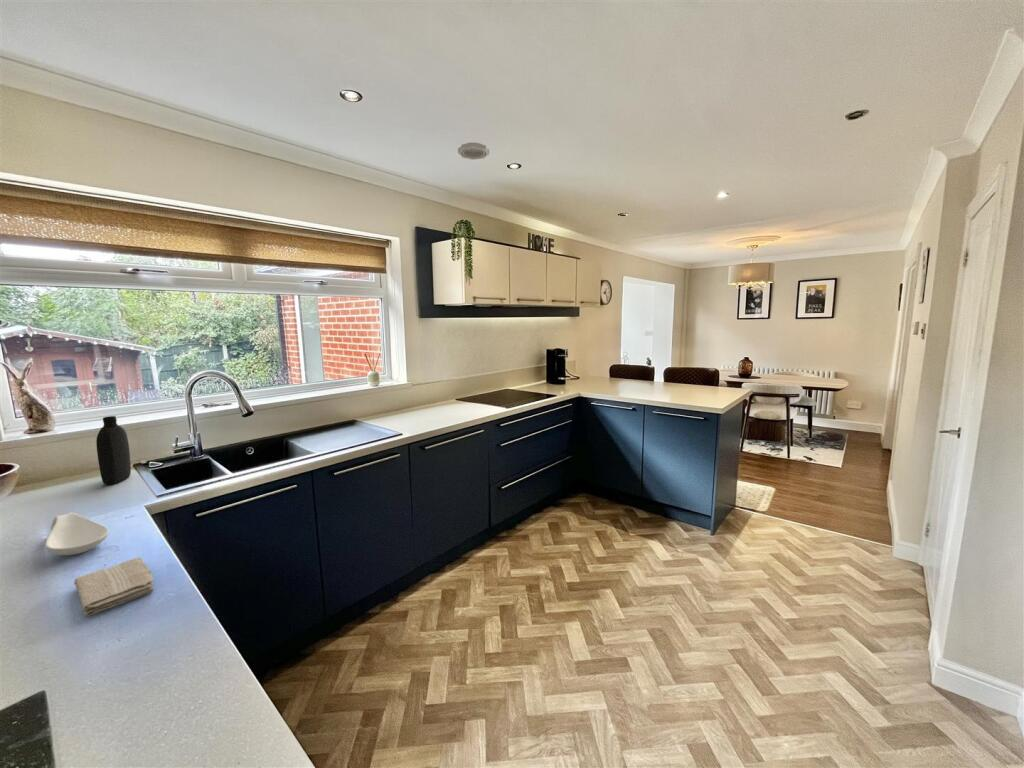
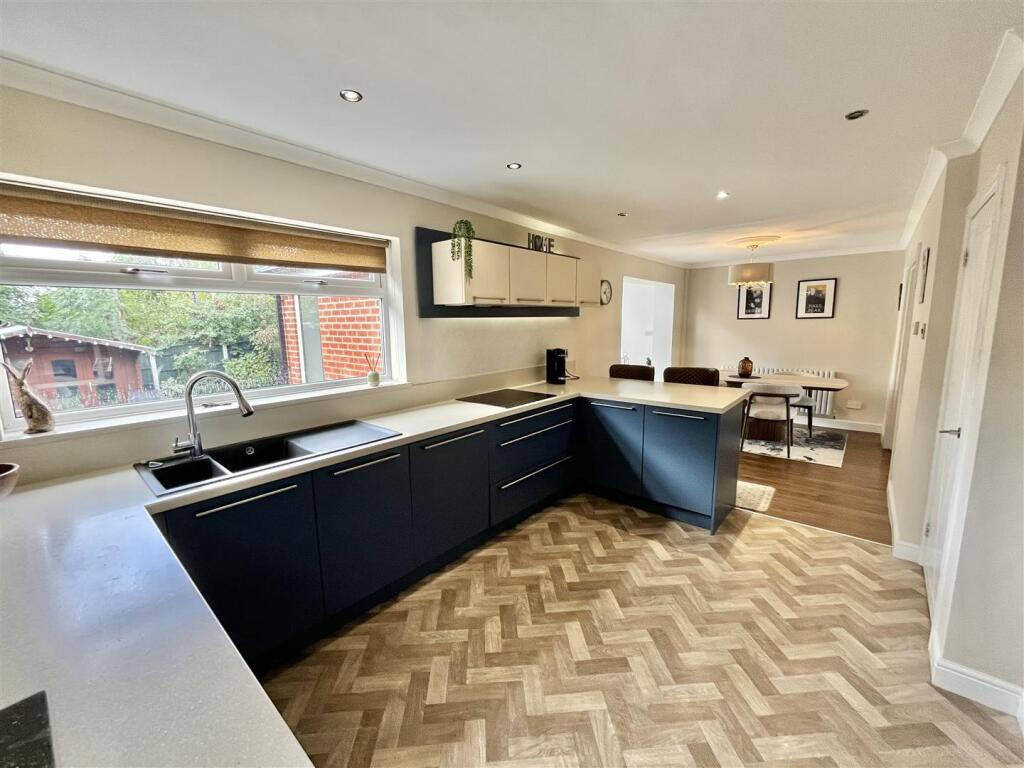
- washcloth [73,556,155,617]
- smoke detector [457,141,490,161]
- spoon rest [44,511,110,556]
- bottle [95,415,132,485]
